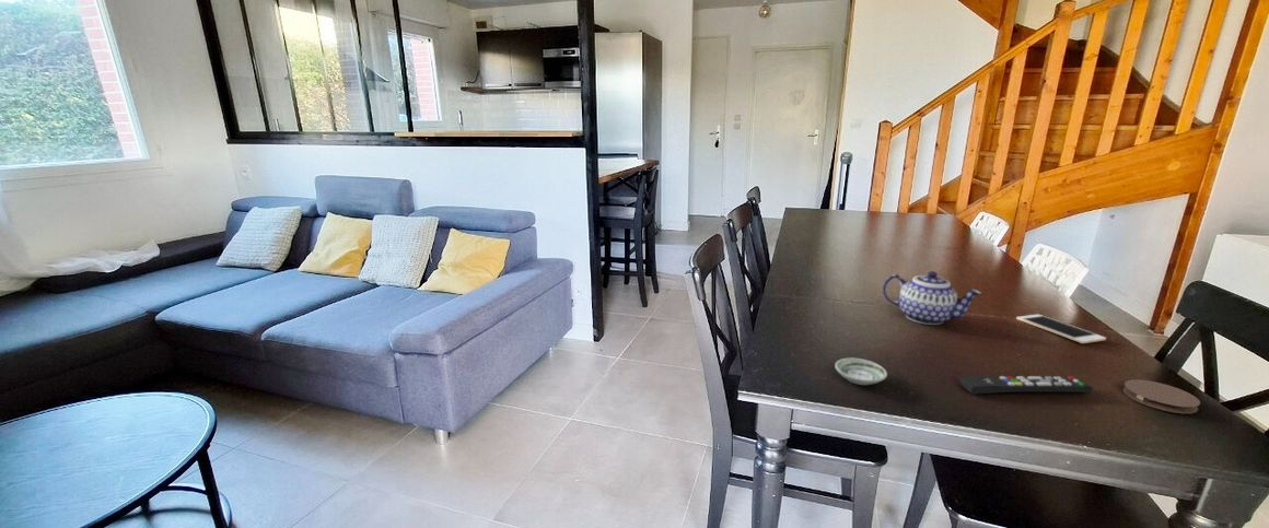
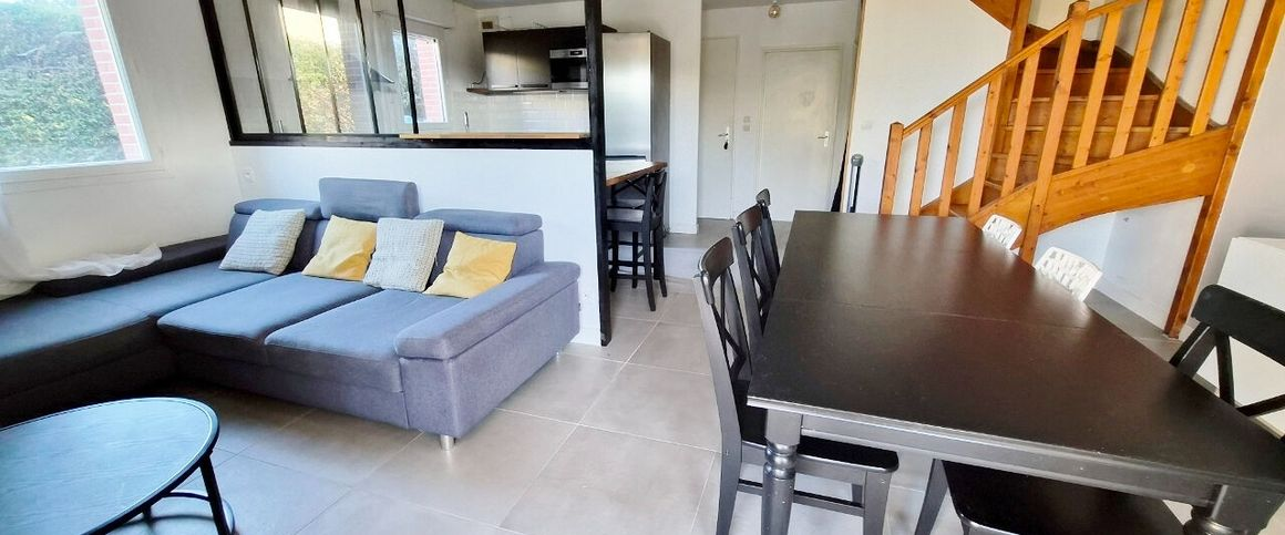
- coaster [1122,378,1201,414]
- cell phone [1015,314,1107,344]
- remote control [957,375,1094,396]
- teapot [882,270,982,326]
- saucer [834,356,888,386]
